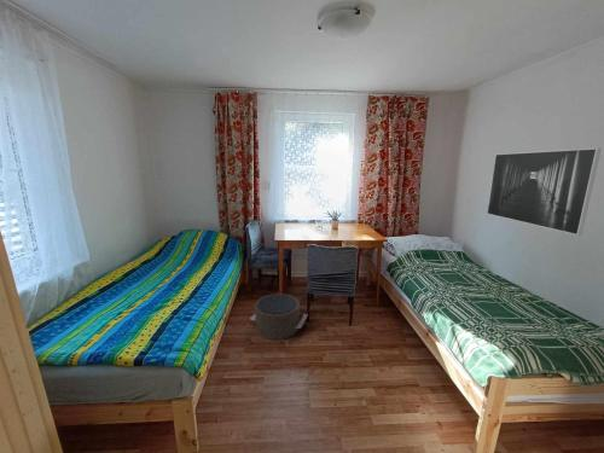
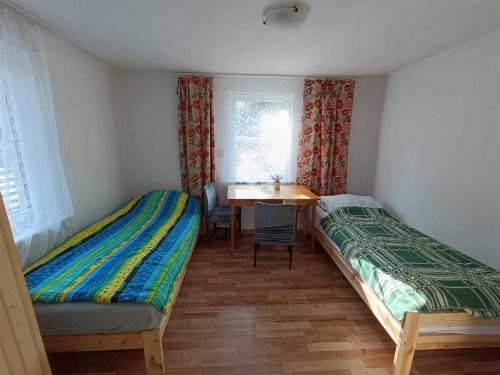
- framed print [486,147,602,237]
- pouf [249,292,309,341]
